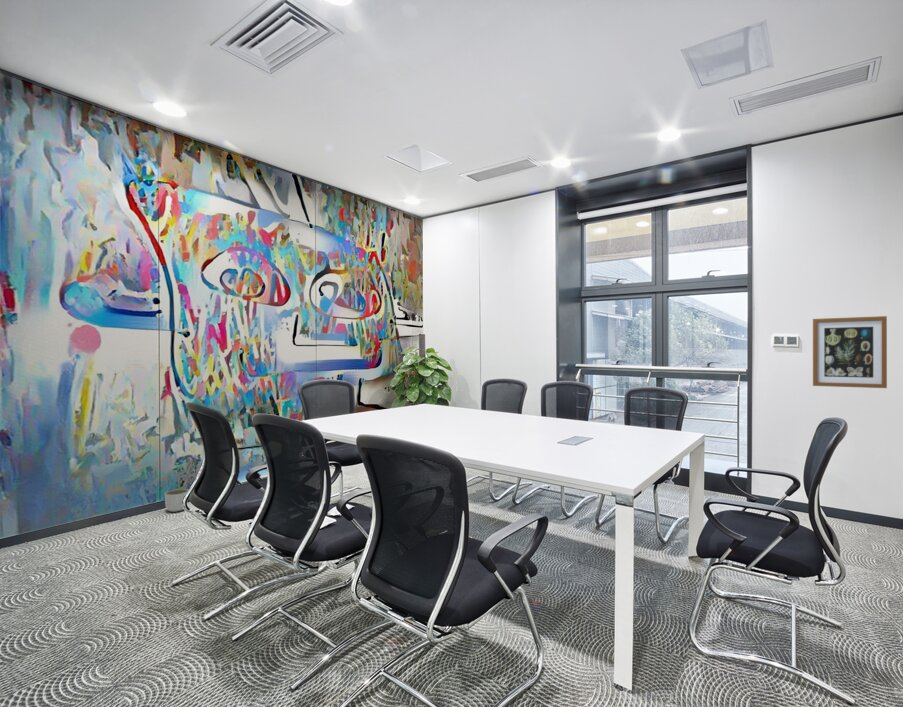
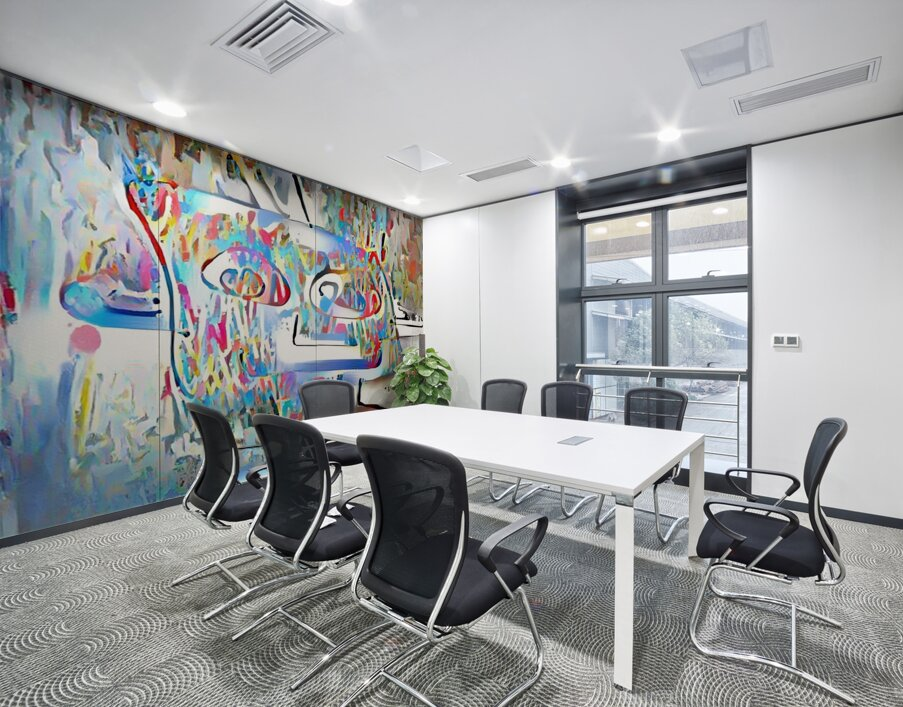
- planter [164,488,189,513]
- wall art [812,315,888,389]
